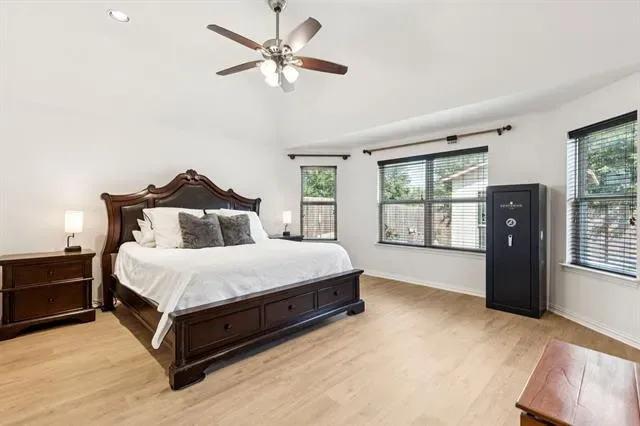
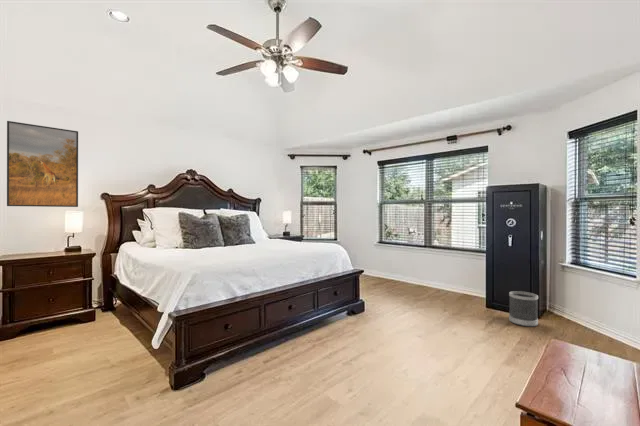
+ wastebasket [508,290,539,328]
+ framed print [6,120,79,208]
